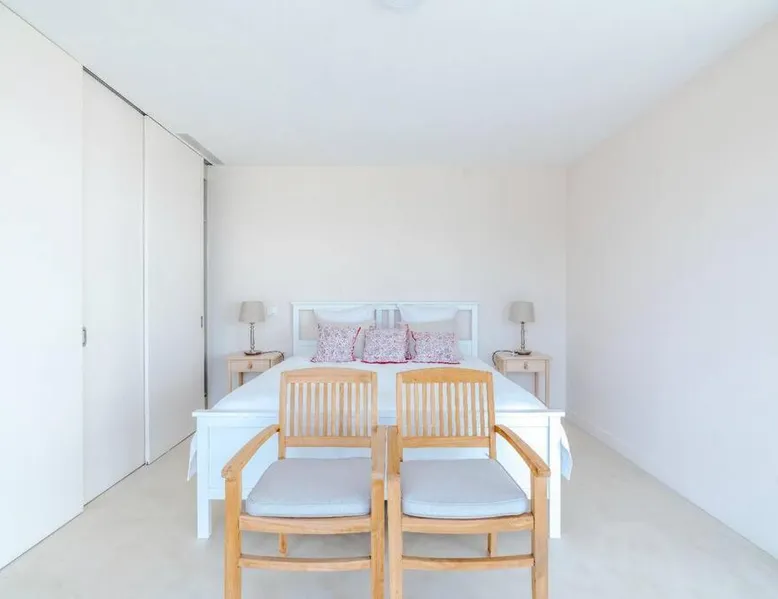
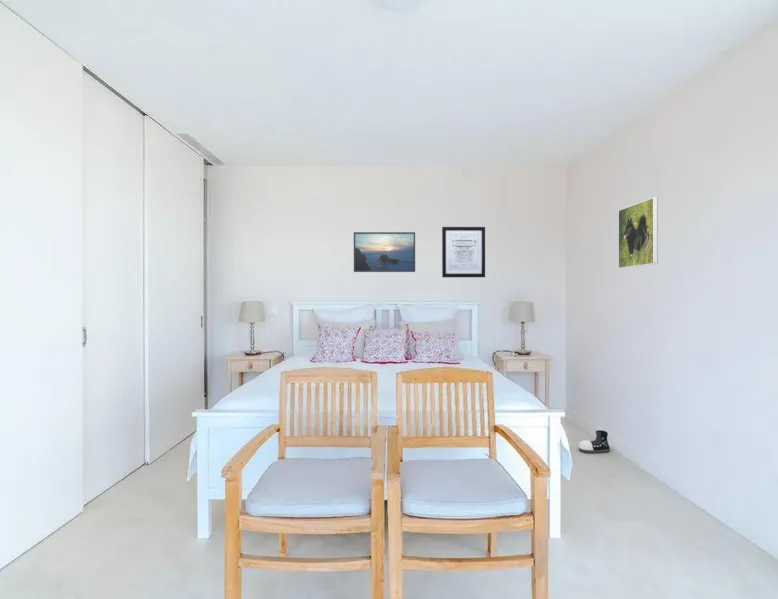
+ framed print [353,231,416,273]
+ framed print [617,196,659,269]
+ shoe [577,429,611,454]
+ wall art [441,226,486,278]
